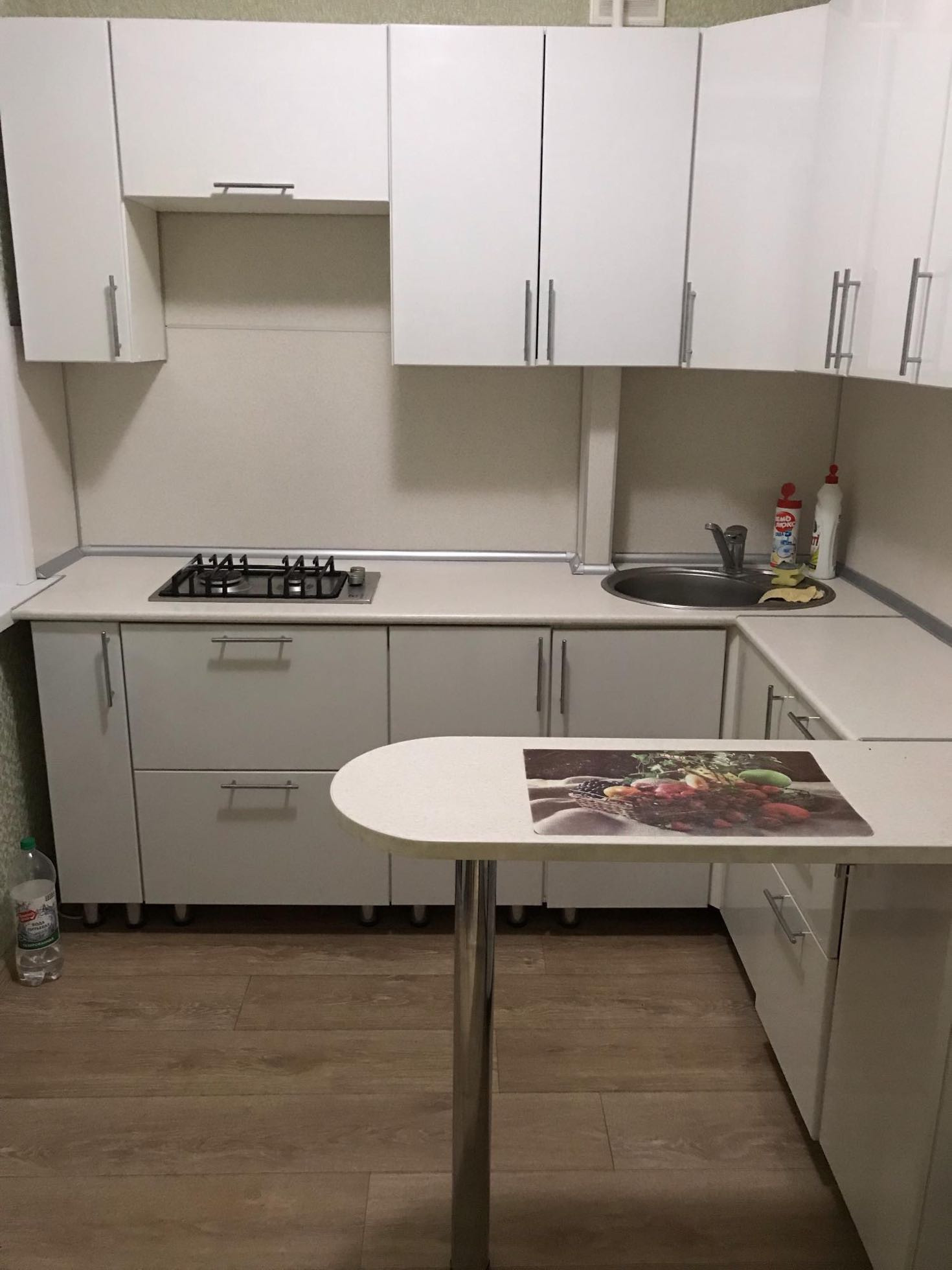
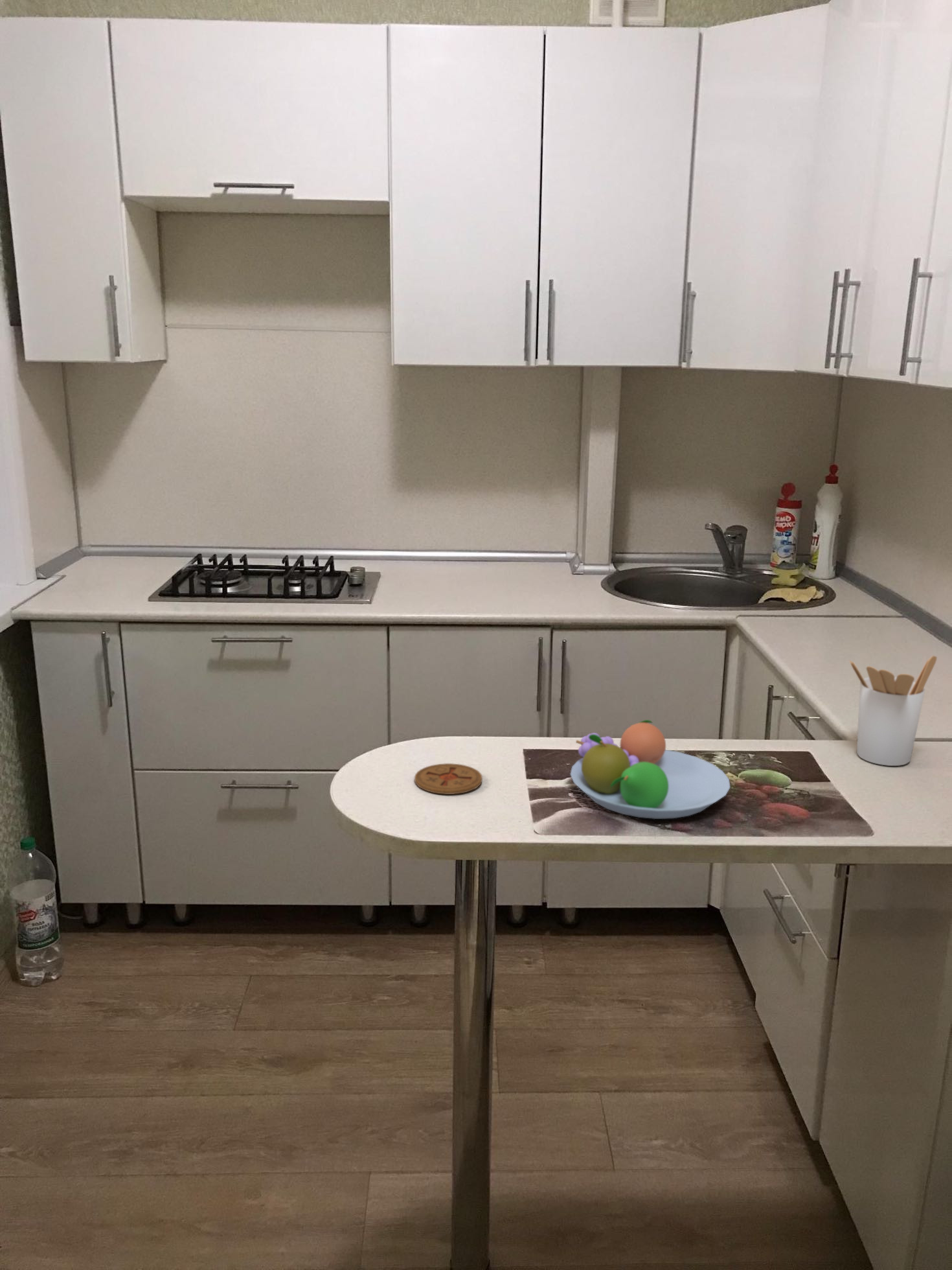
+ utensil holder [849,655,938,767]
+ coaster [414,763,483,795]
+ fruit bowl [570,719,731,820]
